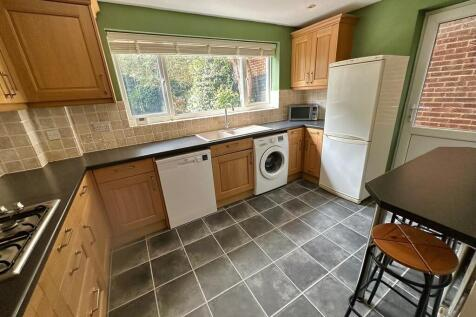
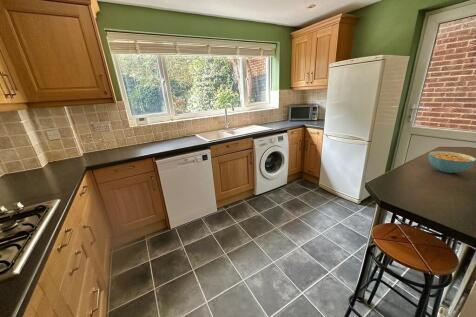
+ cereal bowl [427,150,476,174]
